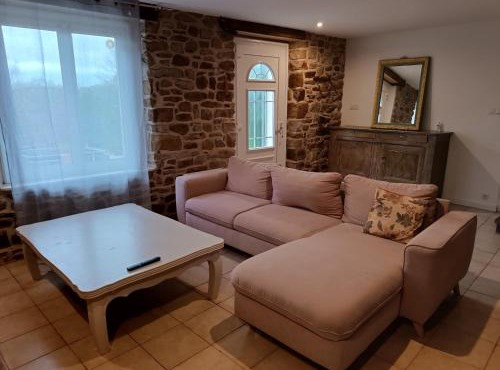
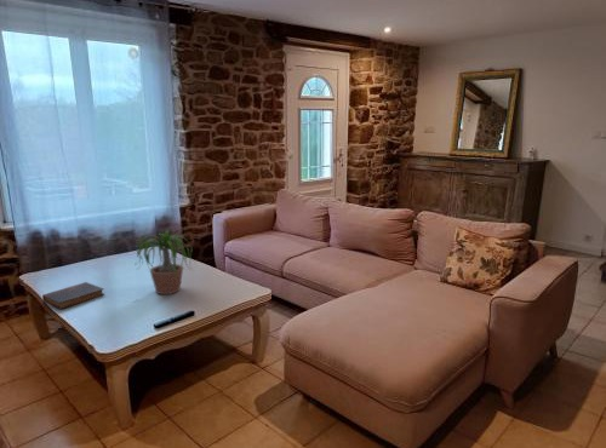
+ book [41,281,105,310]
+ potted plant [135,229,195,295]
